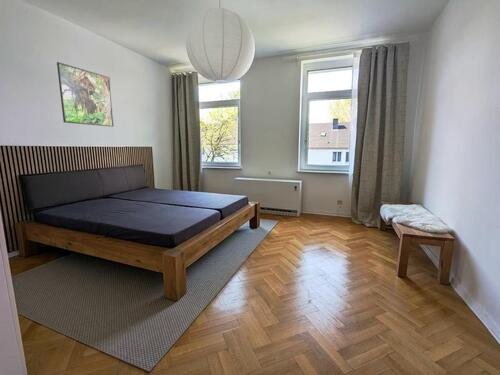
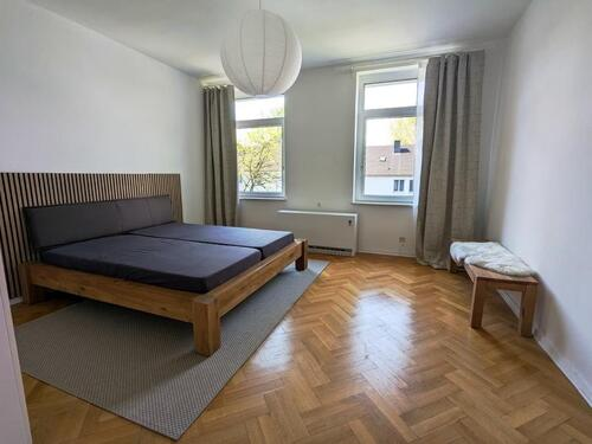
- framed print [56,61,115,128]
